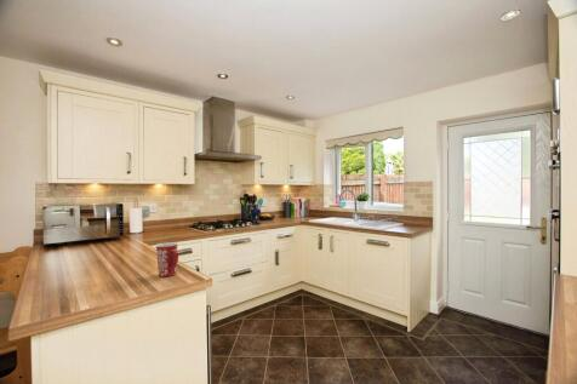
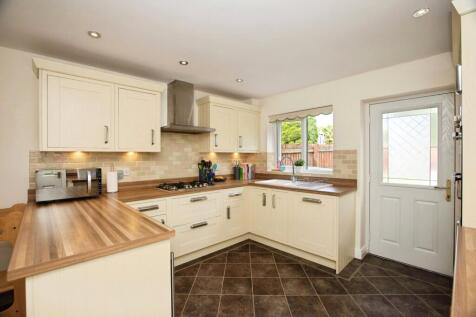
- mug [155,241,179,277]
